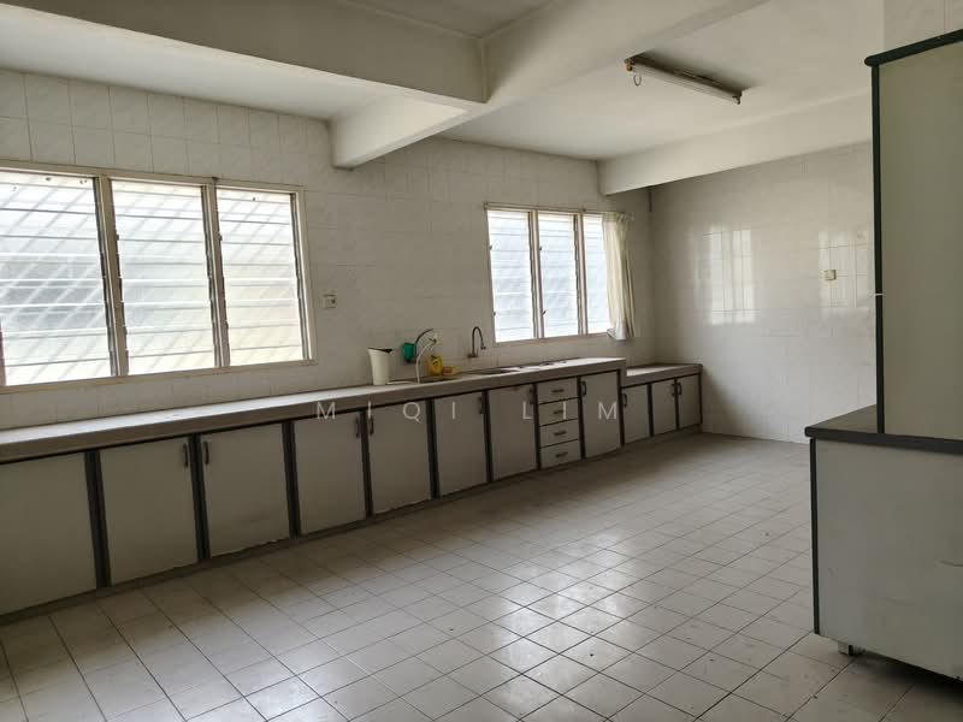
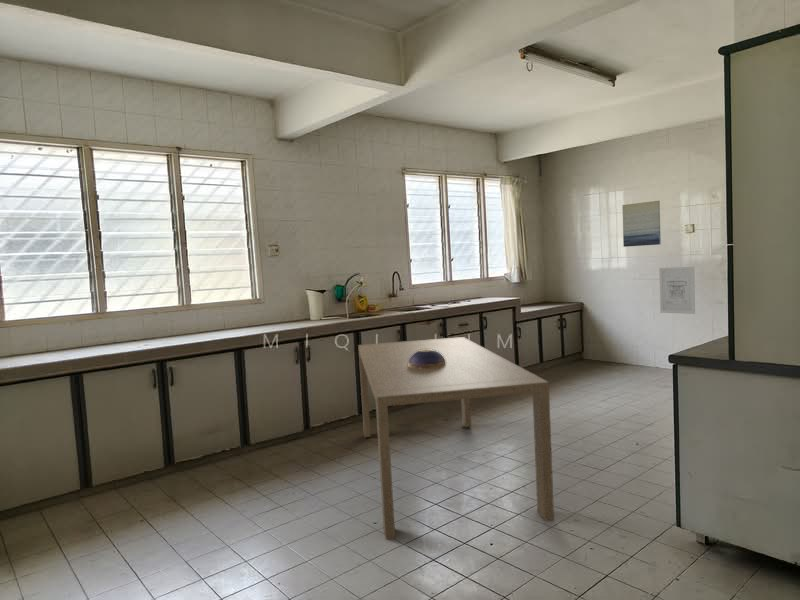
+ dining table [357,336,555,540]
+ wall art [658,266,696,315]
+ wall art [621,200,662,248]
+ decorative bowl [408,349,446,369]
